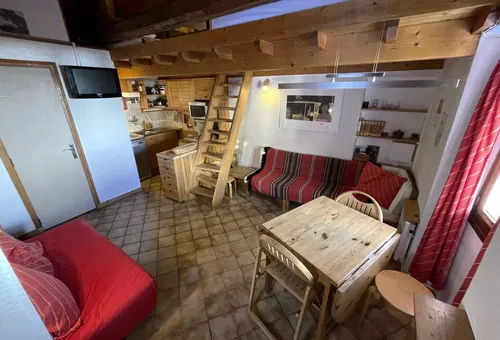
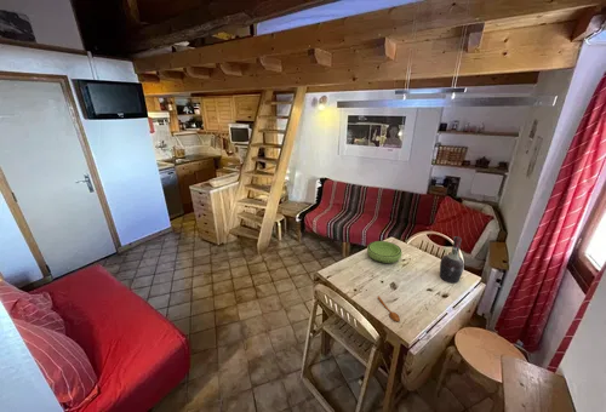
+ cognac bottle [439,235,465,284]
+ spoon [377,296,401,322]
+ bowl [366,240,402,264]
